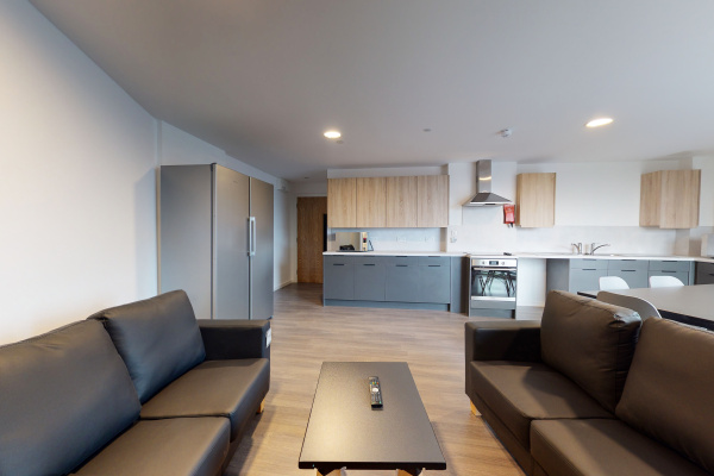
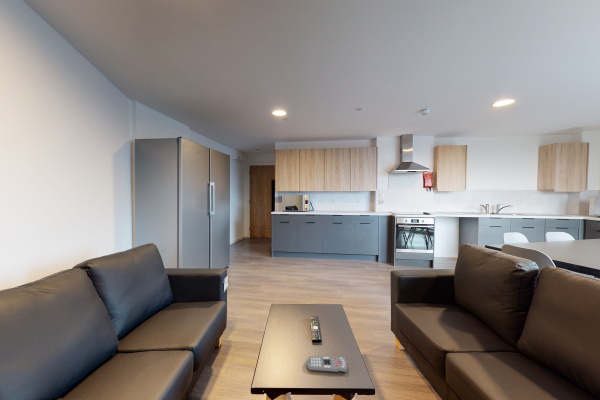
+ remote control [305,355,348,374]
